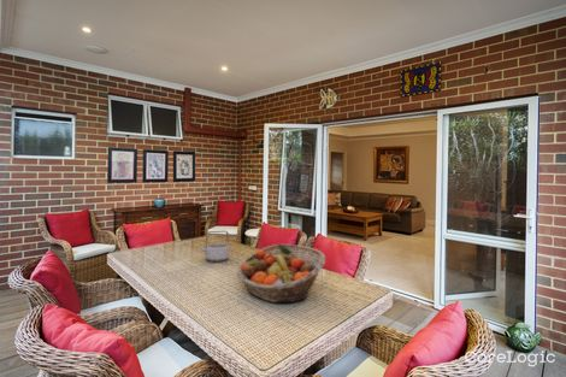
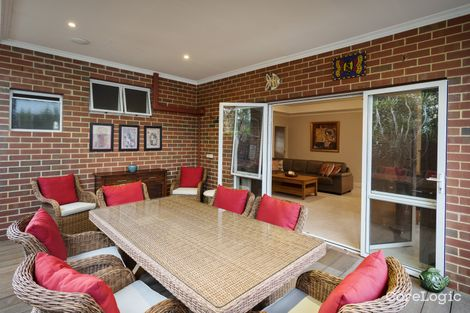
- fruit basket [236,243,326,304]
- teapot [200,230,230,263]
